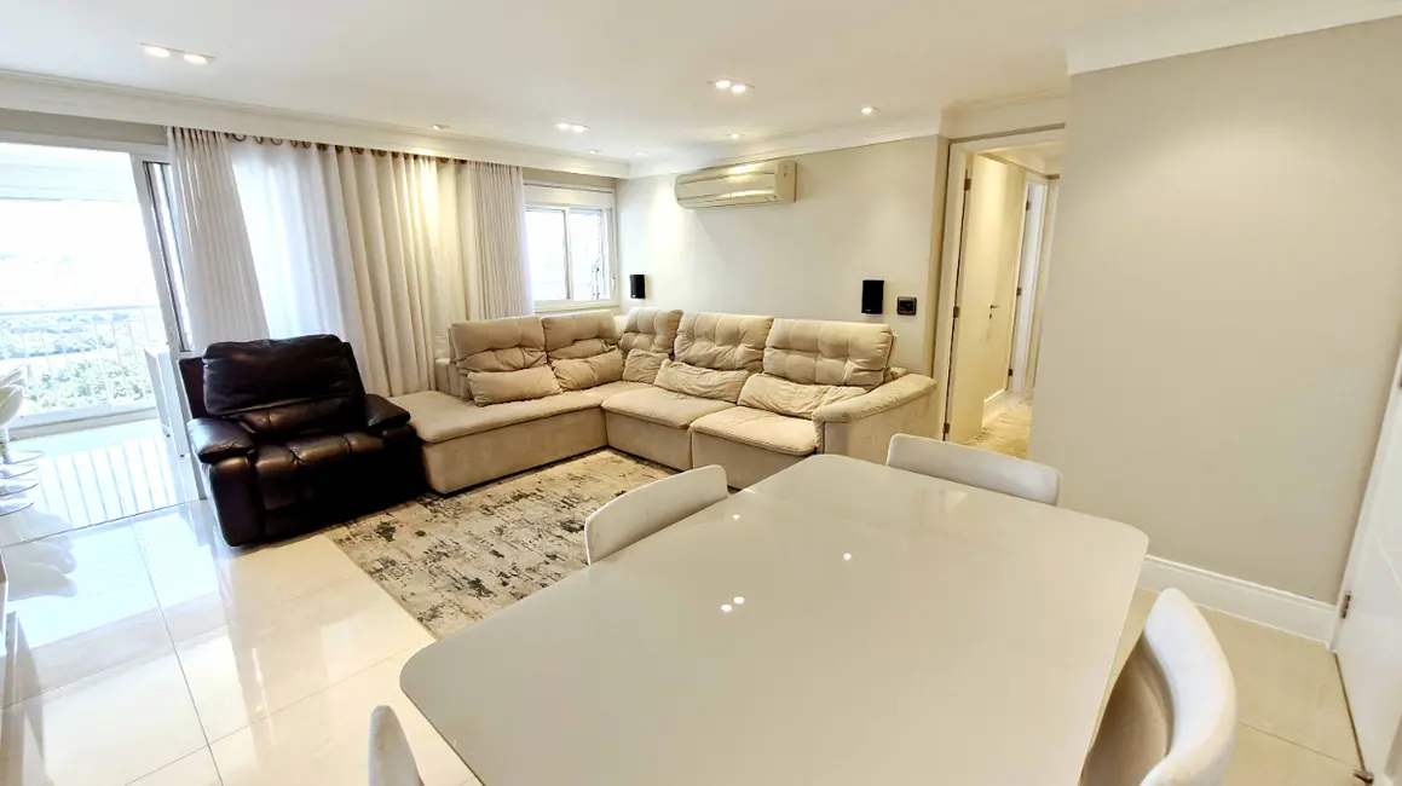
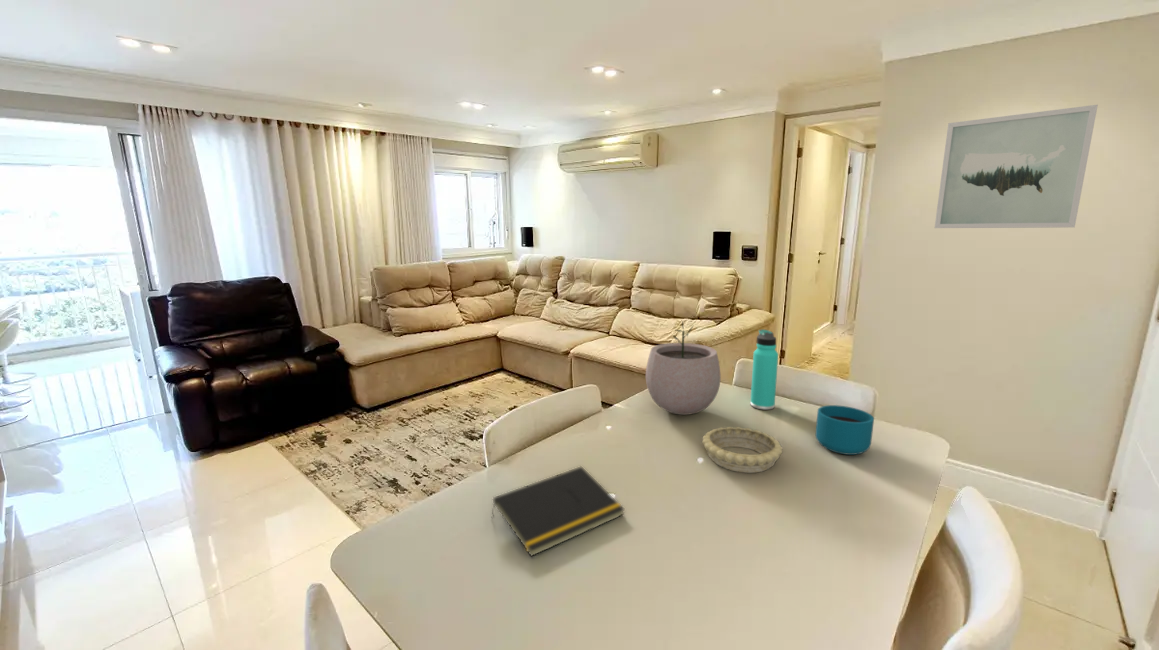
+ plant pot [645,320,722,416]
+ notepad [491,465,626,557]
+ cup [815,404,875,456]
+ thermos bottle [749,328,779,411]
+ decorative bowl [702,426,783,474]
+ wall art [934,104,1099,229]
